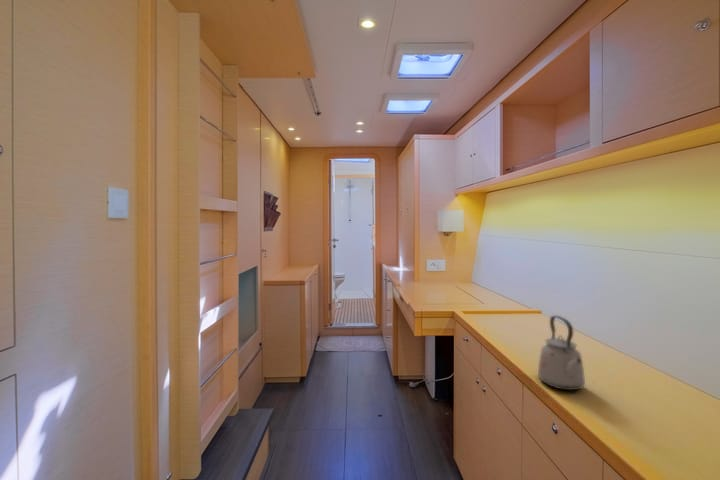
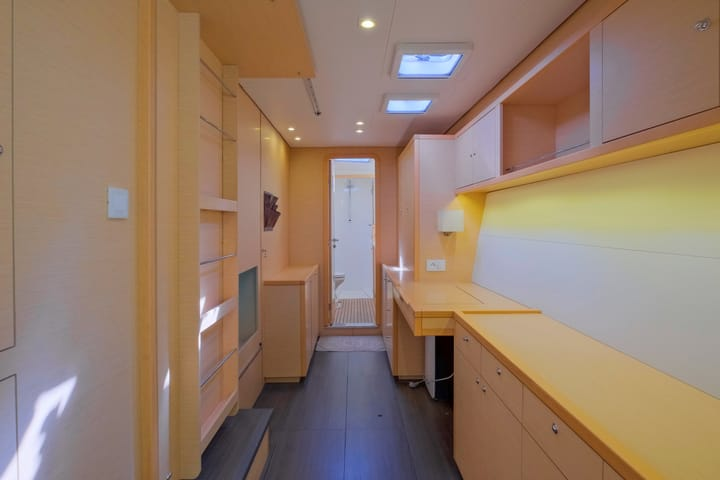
- kettle [537,315,586,392]
